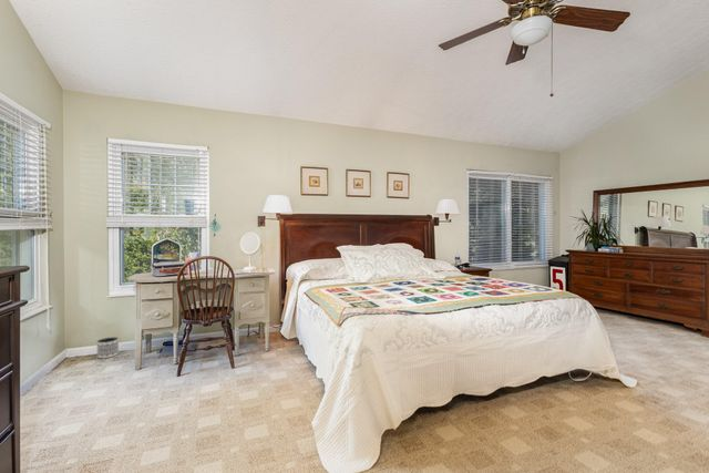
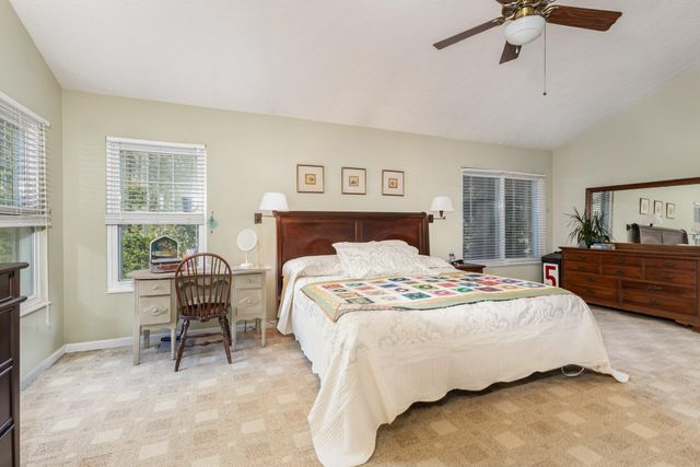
- planter [96,337,120,359]
